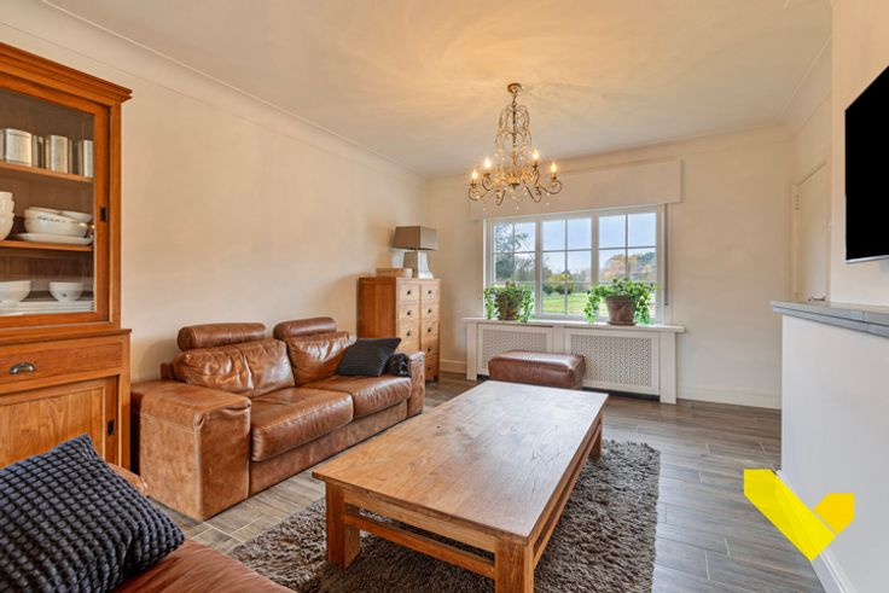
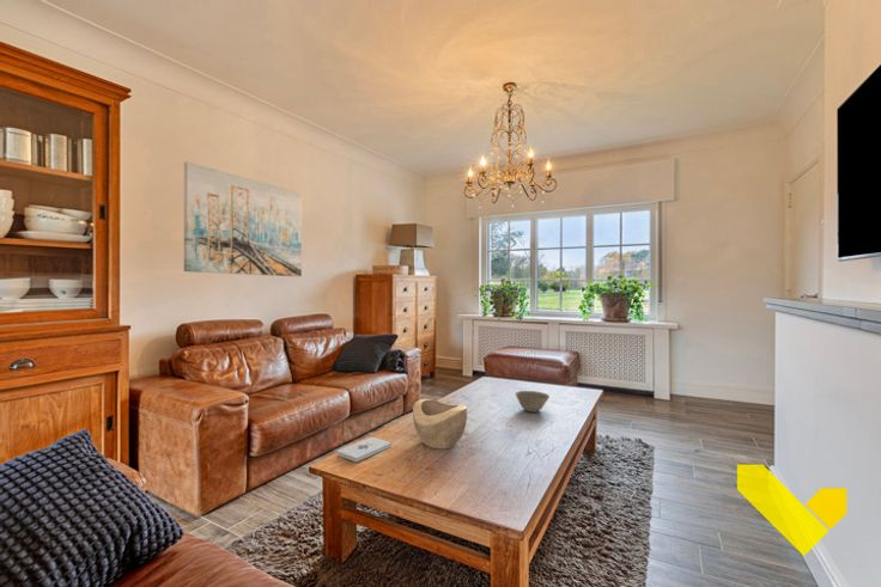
+ decorative bowl [412,398,468,450]
+ wall art [183,160,303,277]
+ bowl [515,390,551,414]
+ notepad [336,436,393,463]
